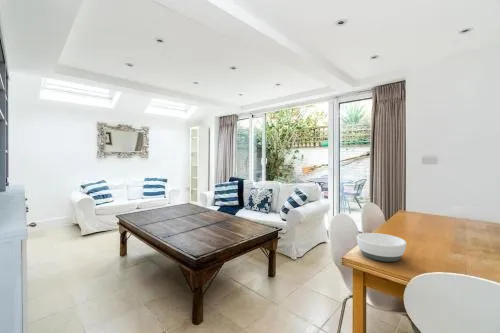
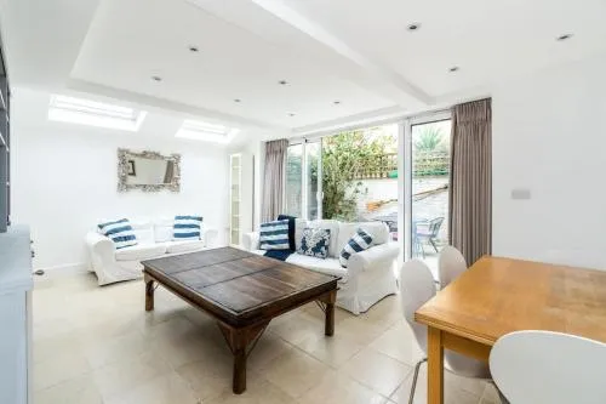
- bowl [356,232,407,263]
